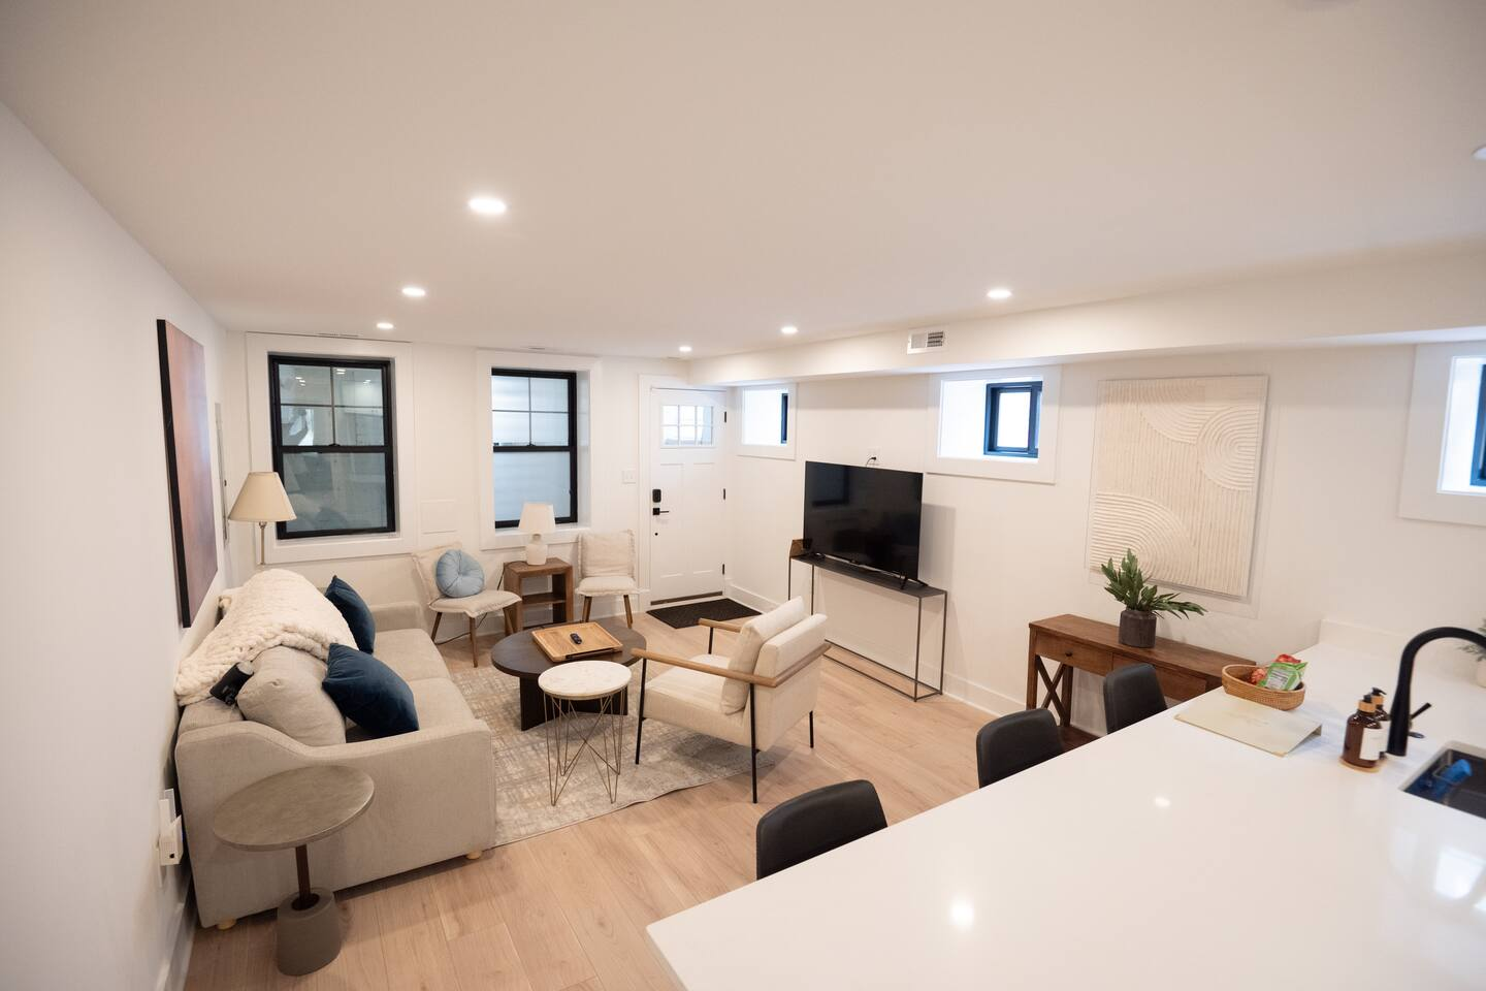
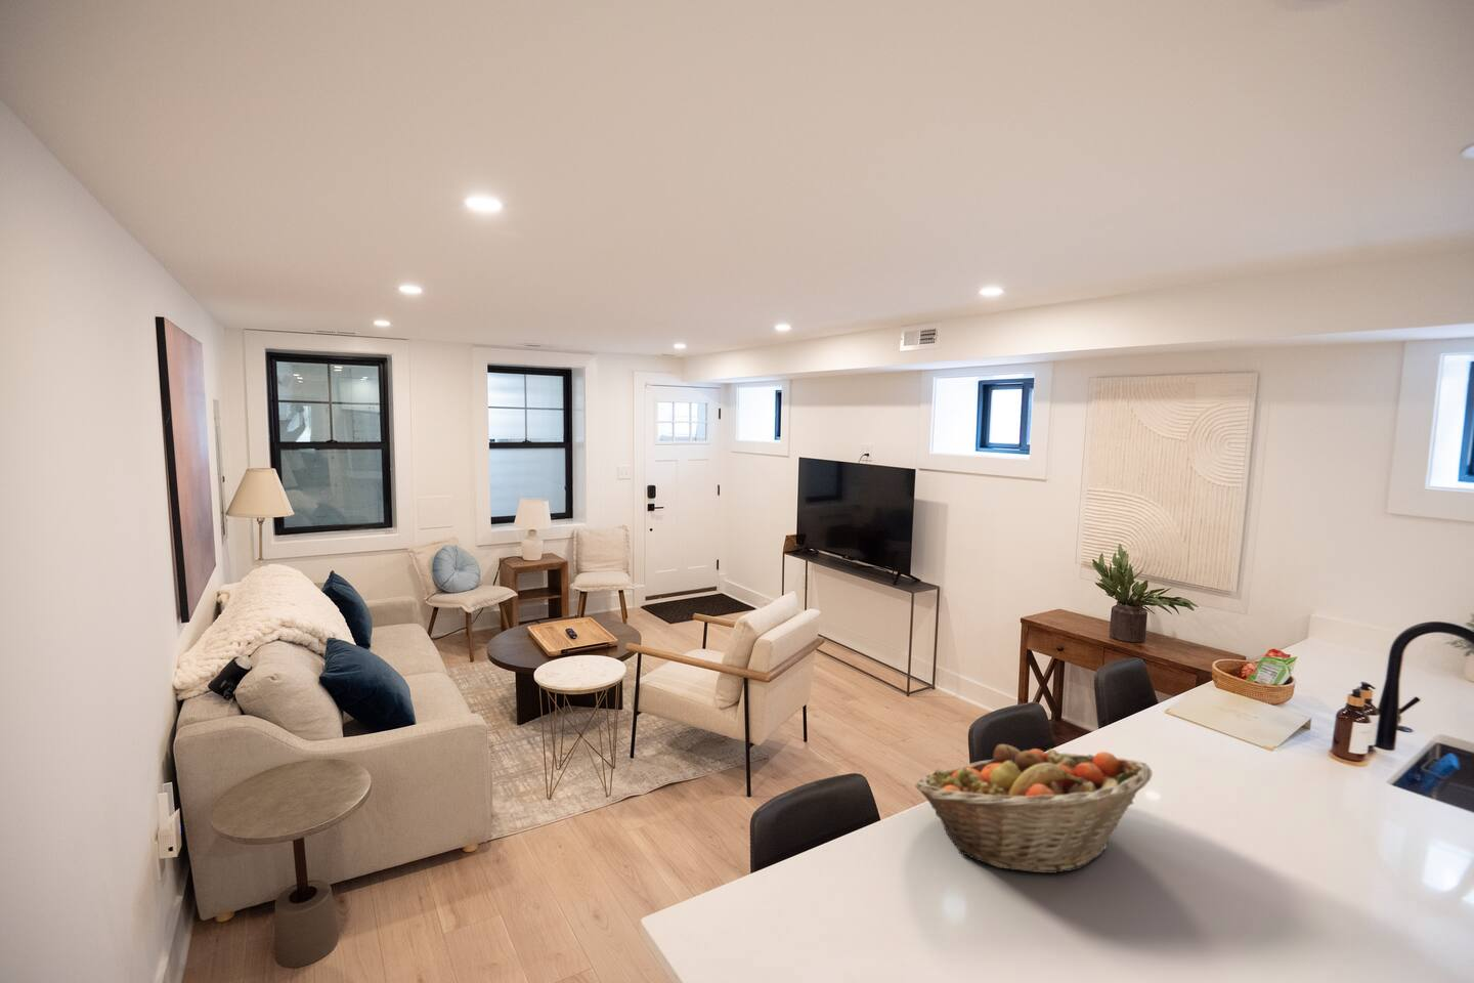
+ fruit basket [914,744,1154,874]
